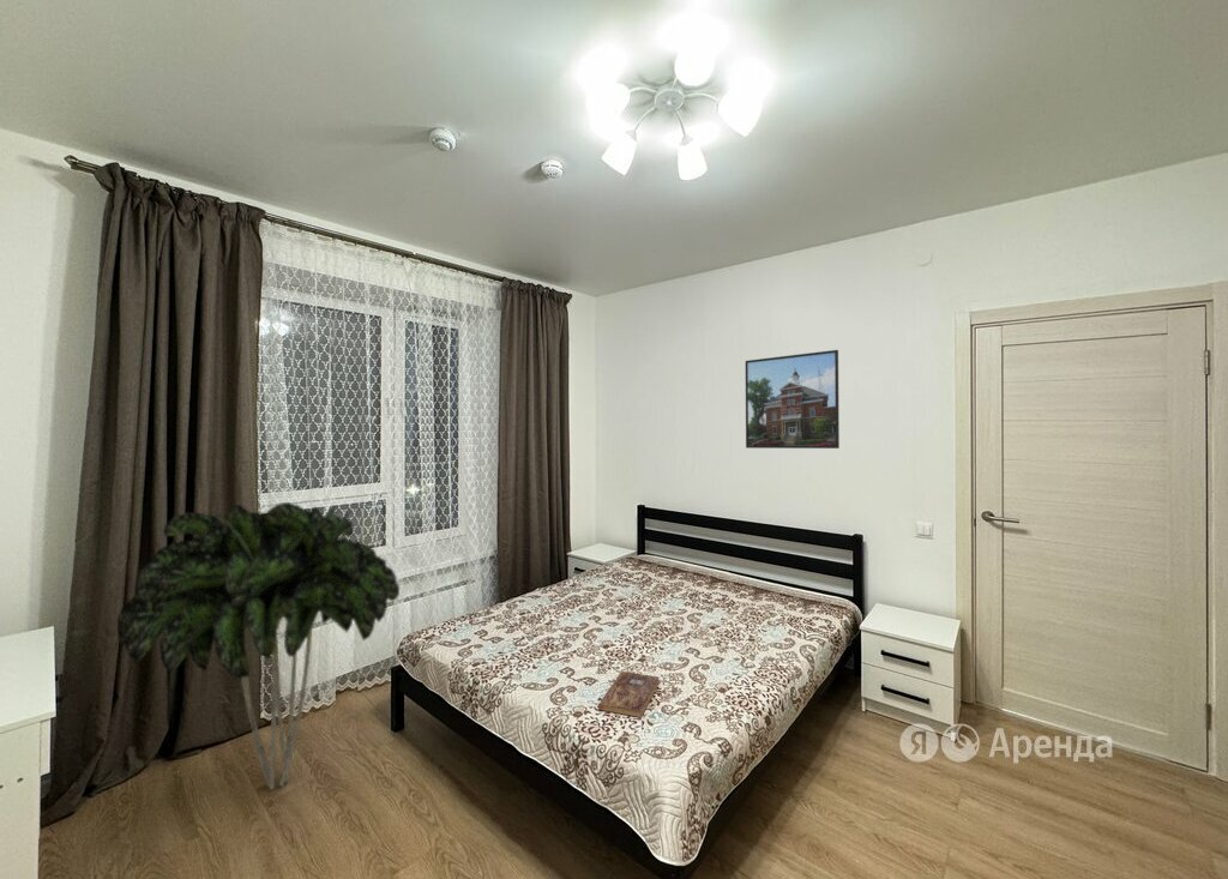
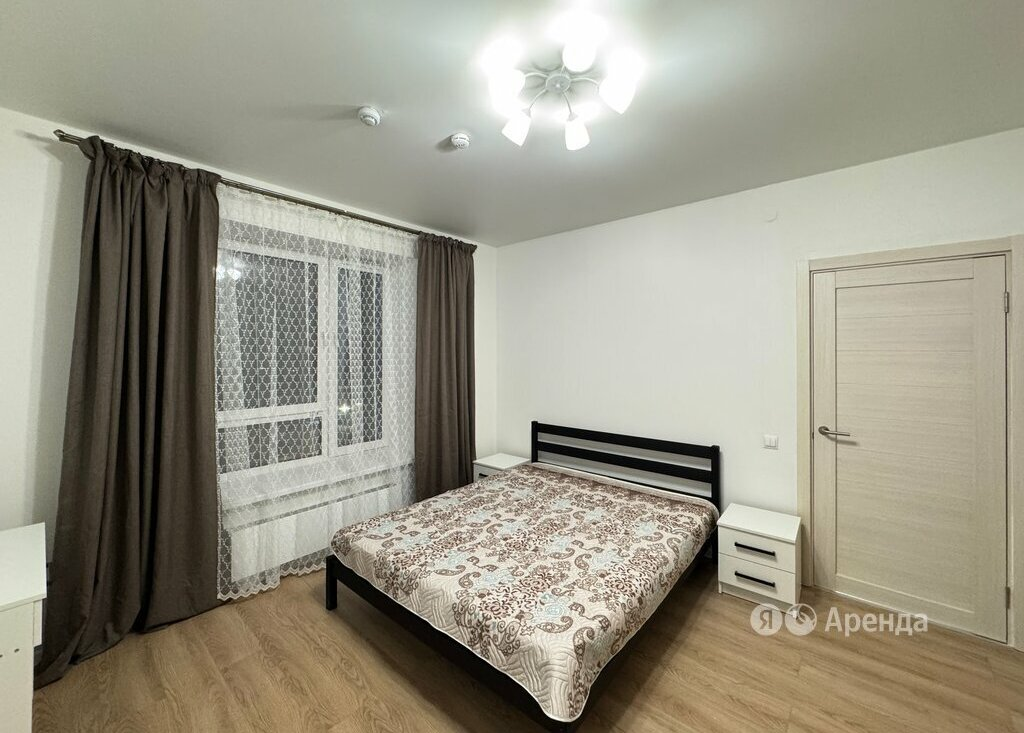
- indoor plant [116,501,401,791]
- bible [597,670,661,718]
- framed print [745,349,841,450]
